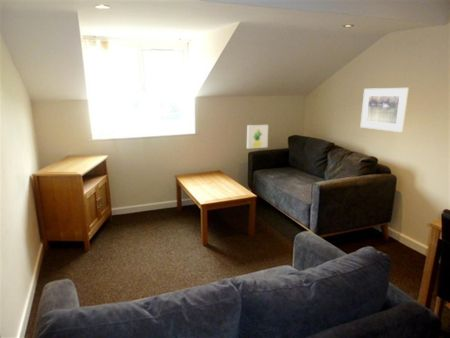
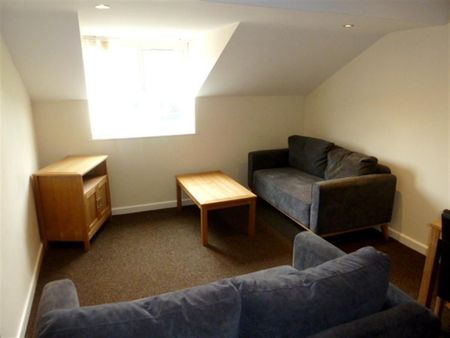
- wall art [246,124,269,150]
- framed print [359,87,410,133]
